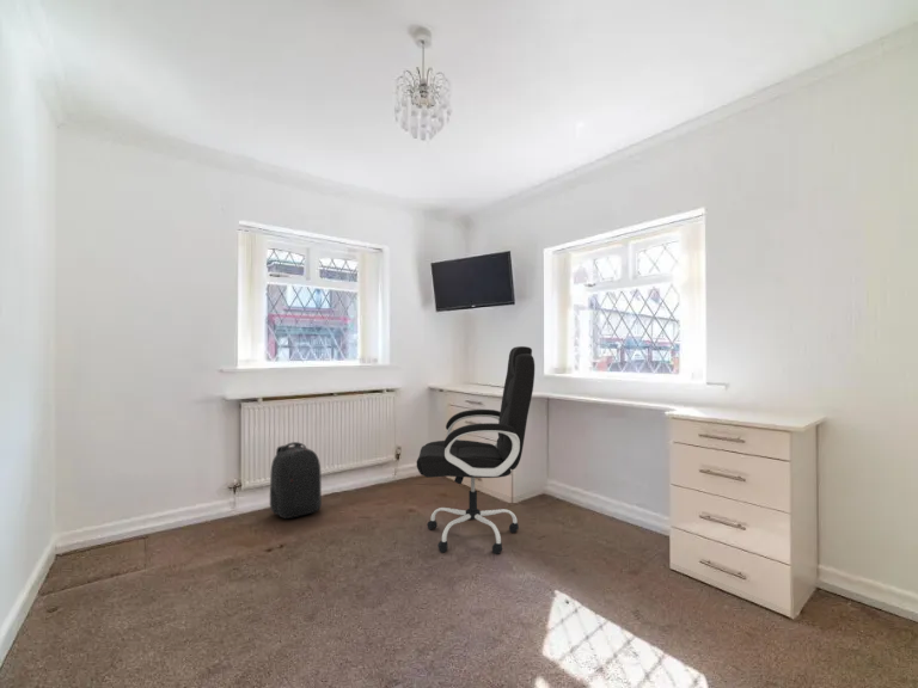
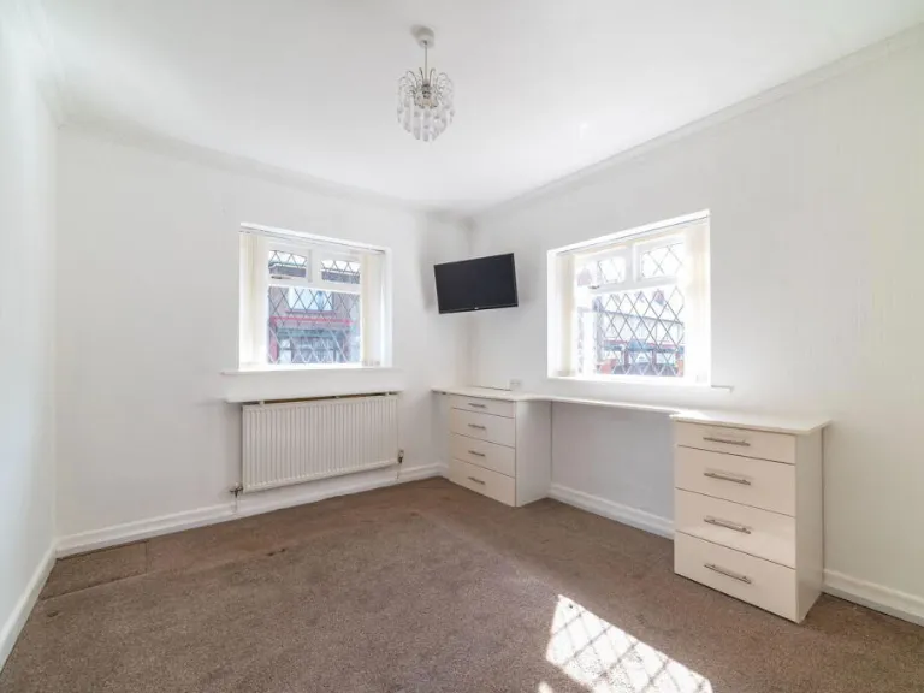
- office chair [416,345,536,555]
- backpack [269,441,323,520]
